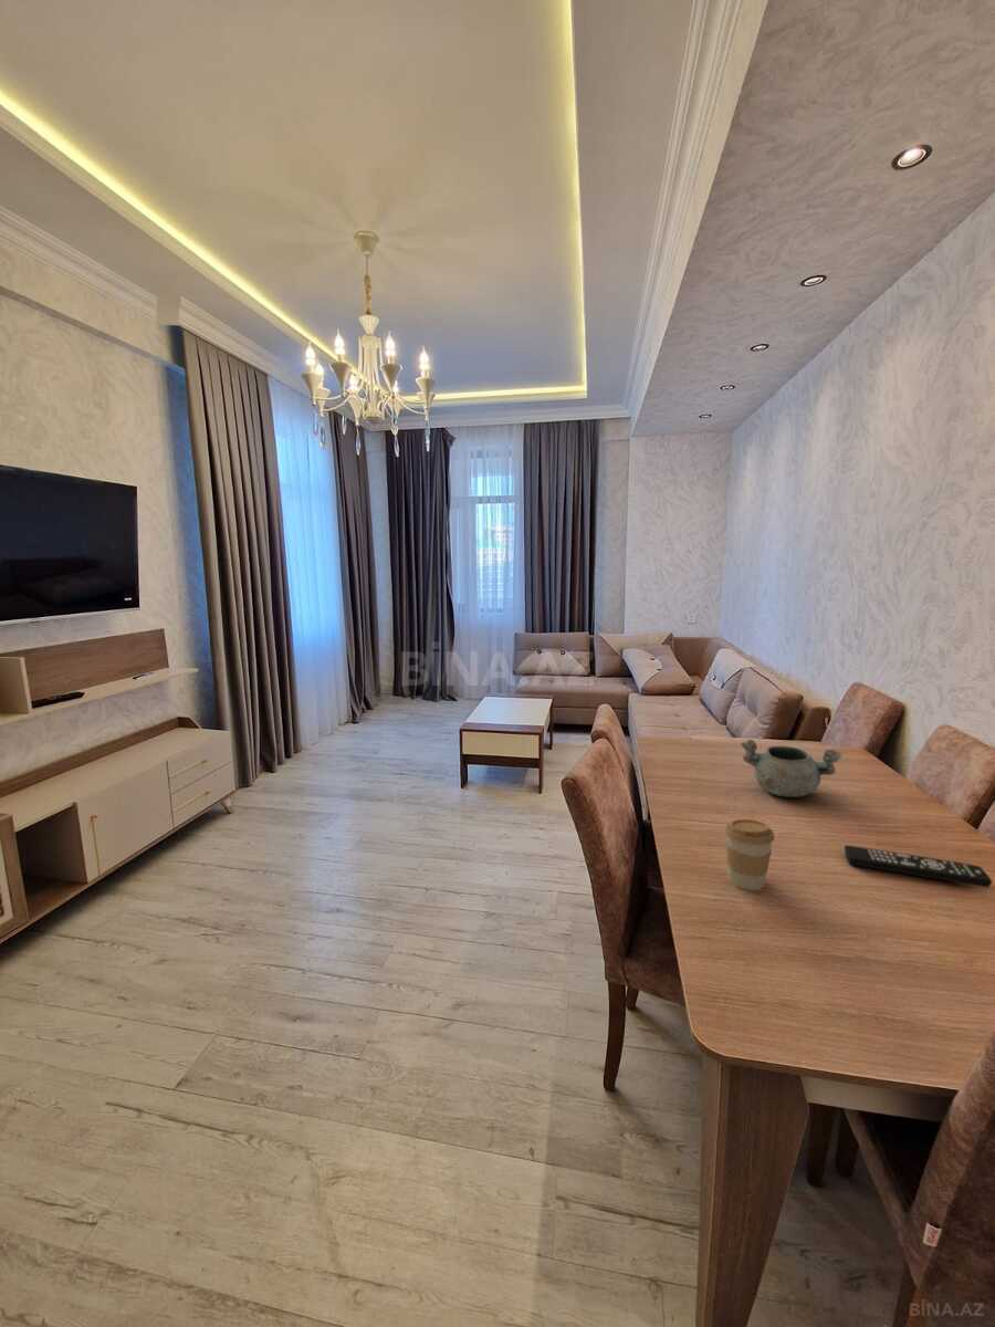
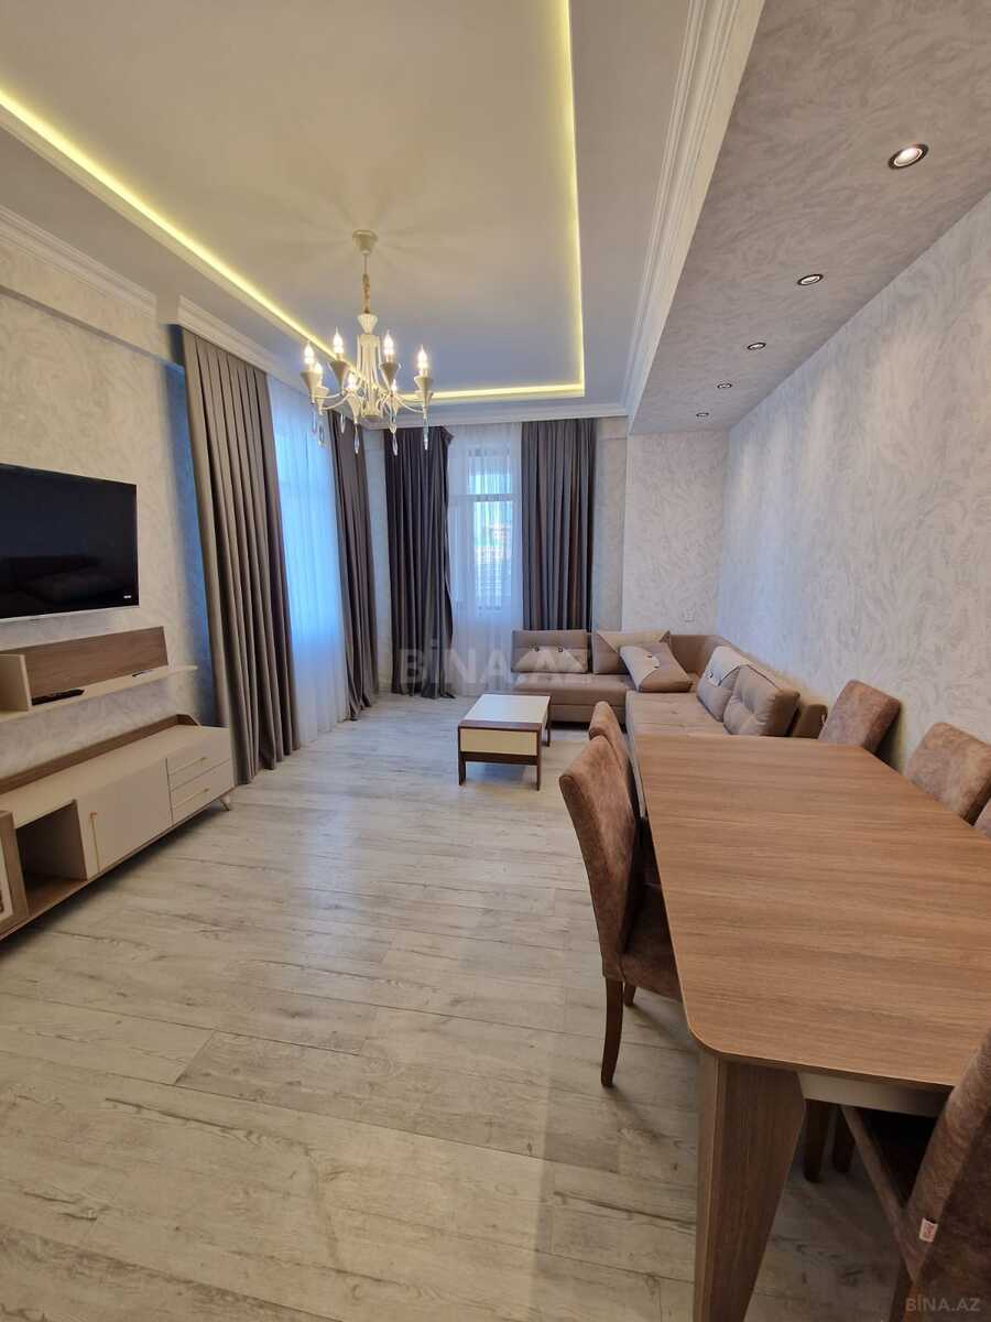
- remote control [844,844,993,888]
- bowl [740,739,842,798]
- coffee cup [724,818,776,891]
